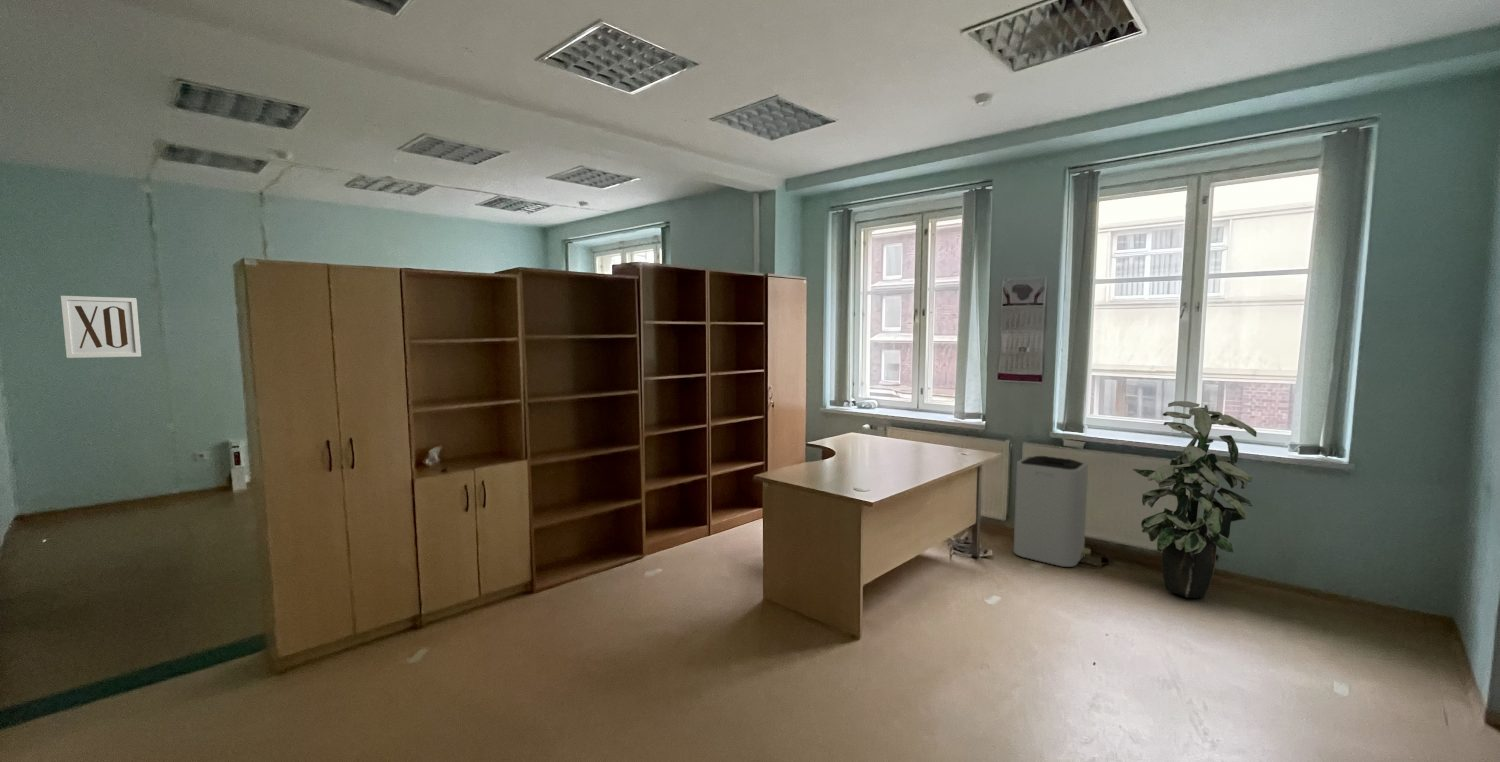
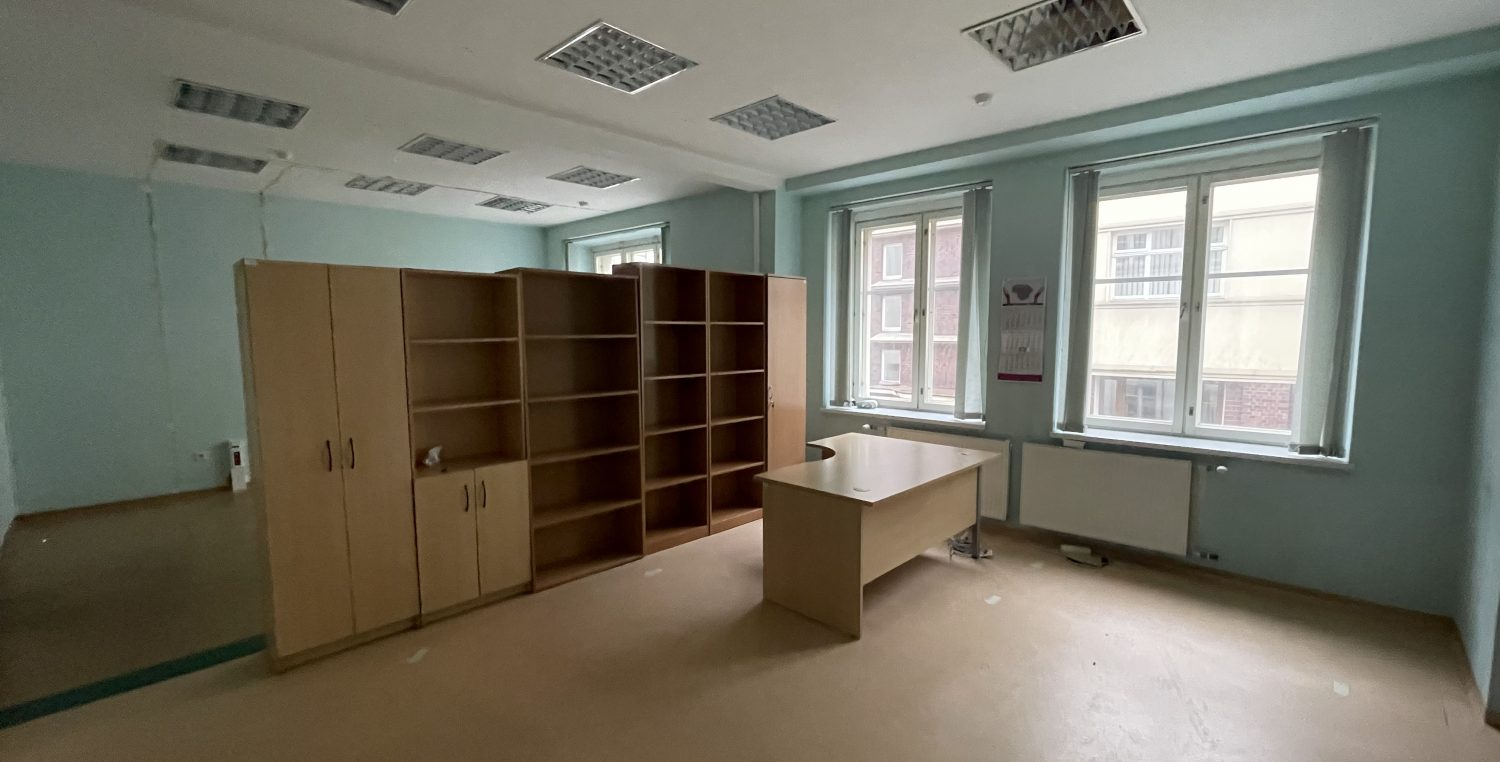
- indoor plant [1132,400,1258,599]
- wall art [60,295,142,359]
- trash can [1013,455,1089,568]
